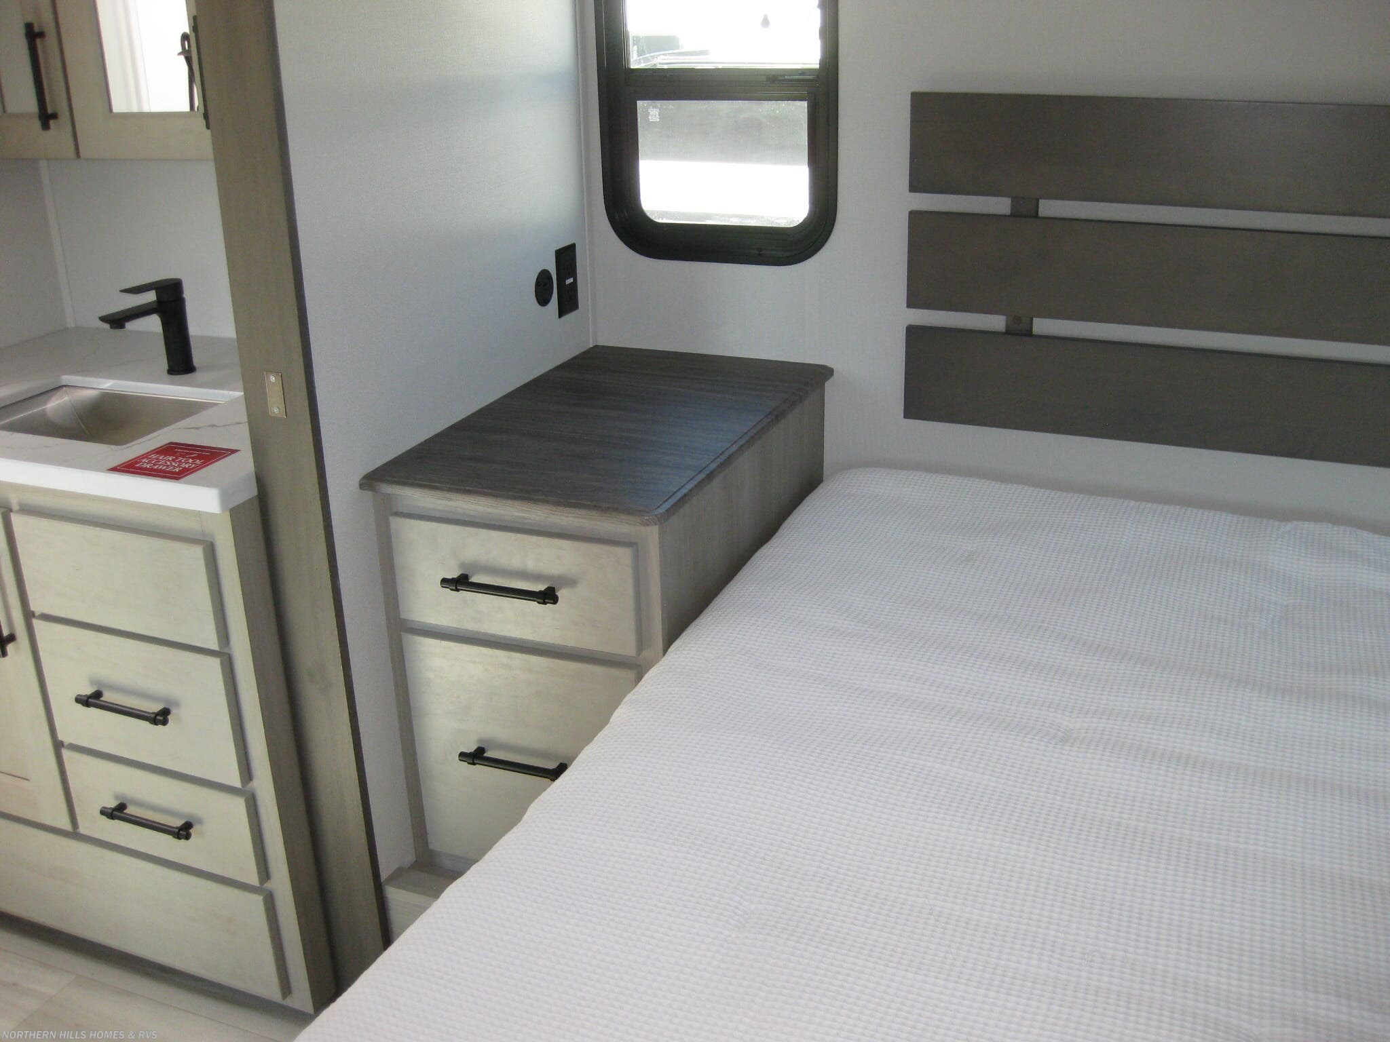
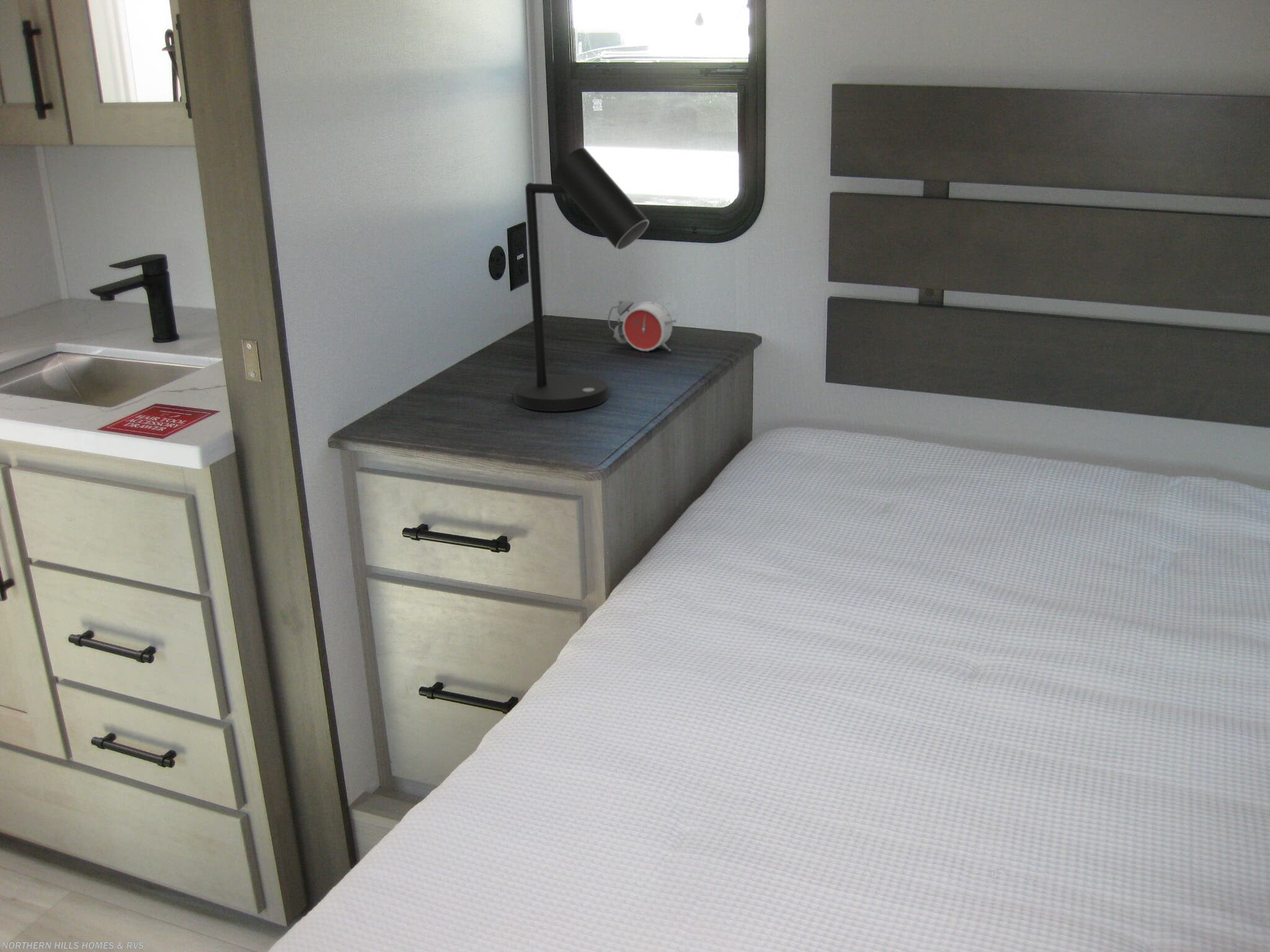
+ alarm clock [607,299,677,352]
+ desk lamp [513,147,650,412]
